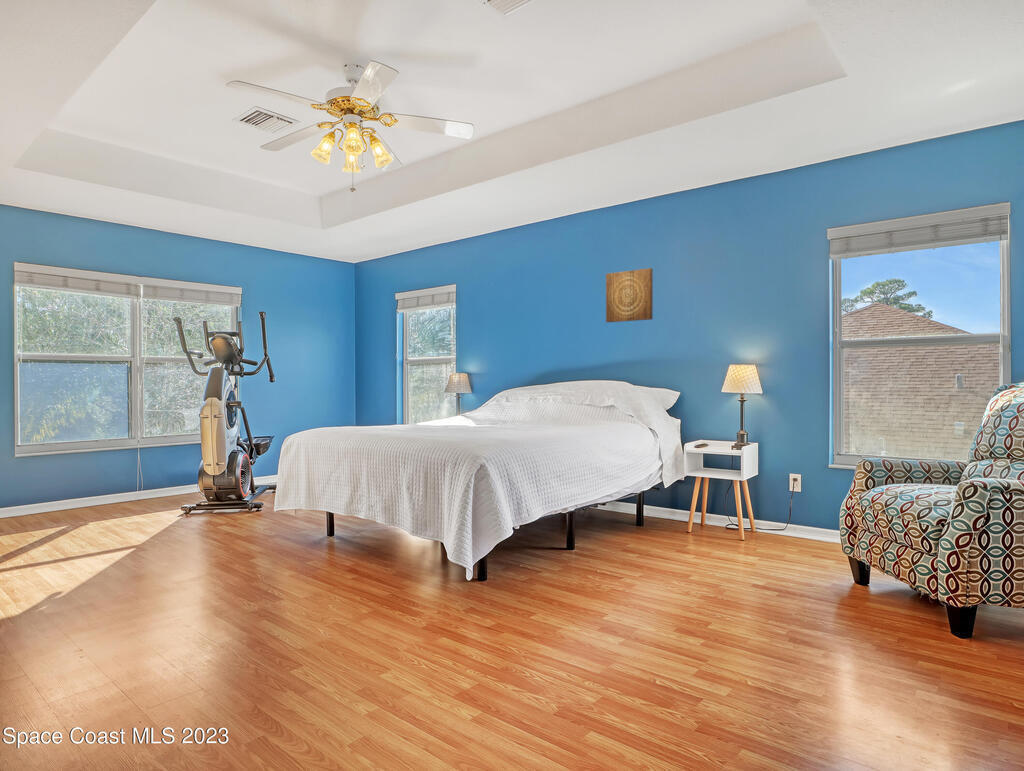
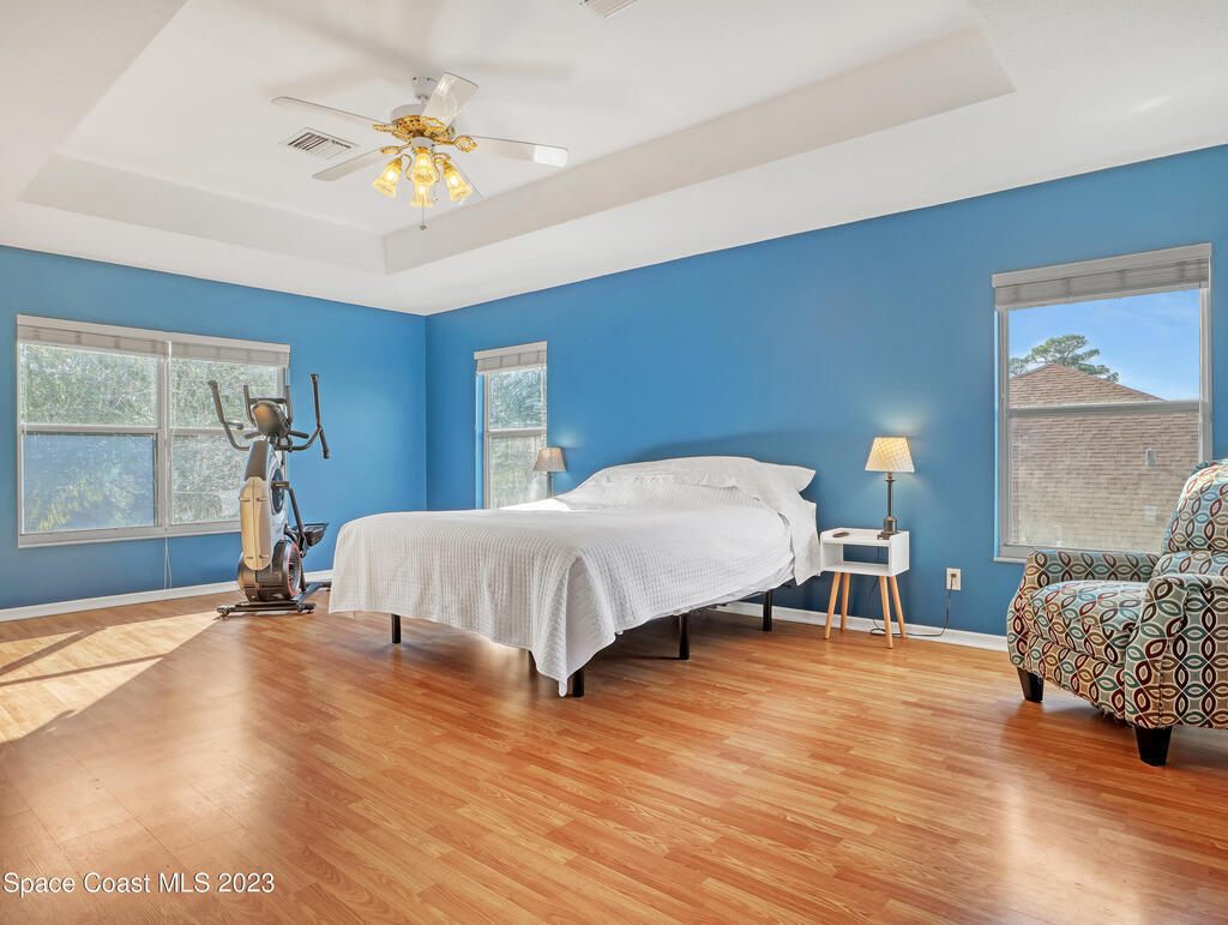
- wall art [605,267,654,323]
